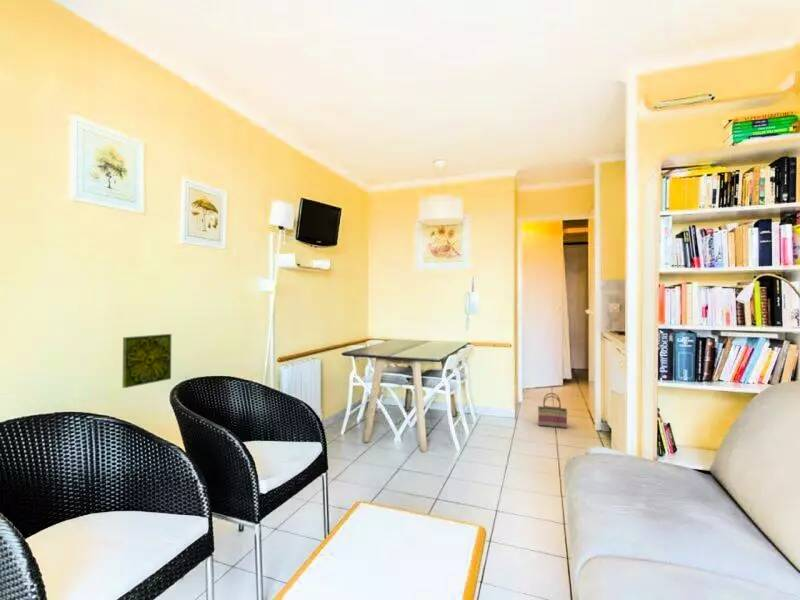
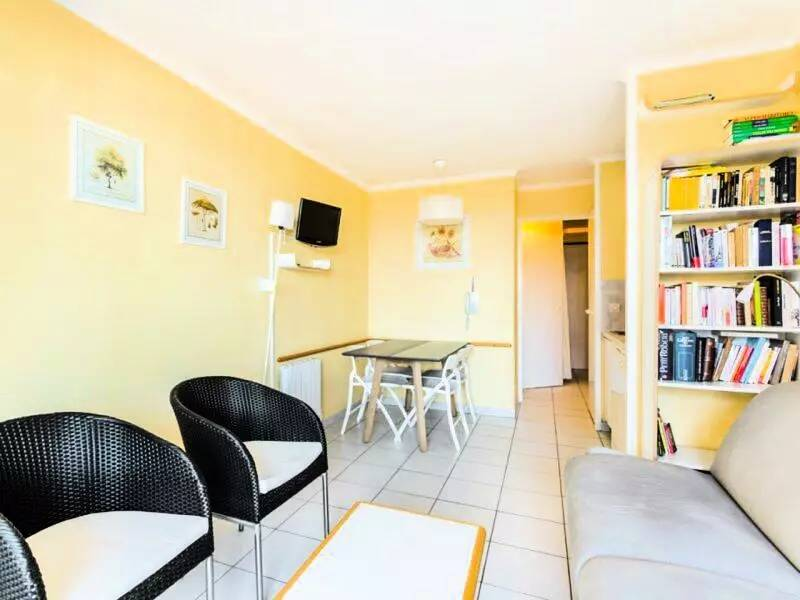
- decorative tile [122,333,172,389]
- basket [537,392,568,429]
